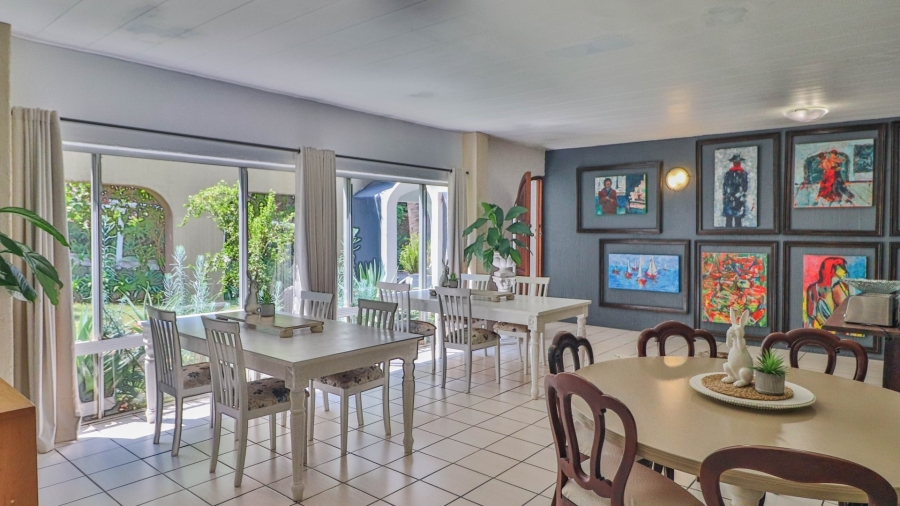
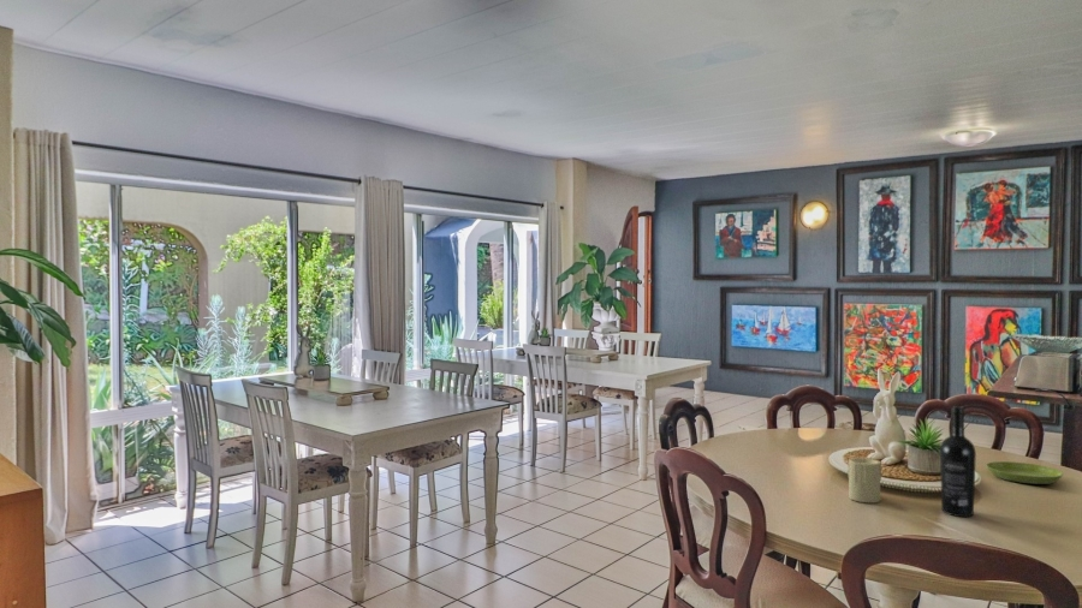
+ saucer [985,460,1064,485]
+ candle [846,457,882,503]
+ wine bottle [939,405,977,518]
